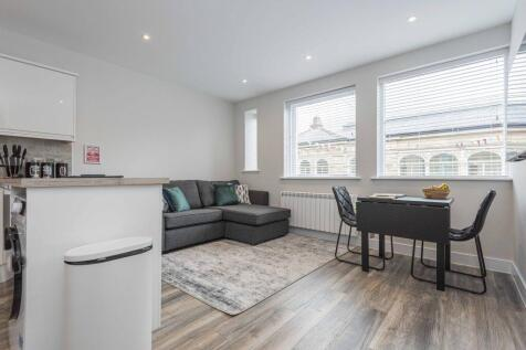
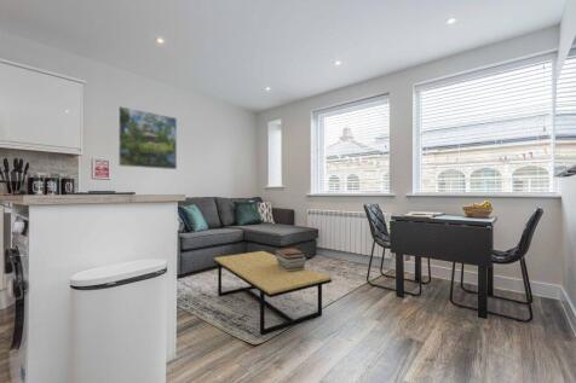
+ book stack [273,246,307,272]
+ coffee table [213,250,333,336]
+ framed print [117,105,178,170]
